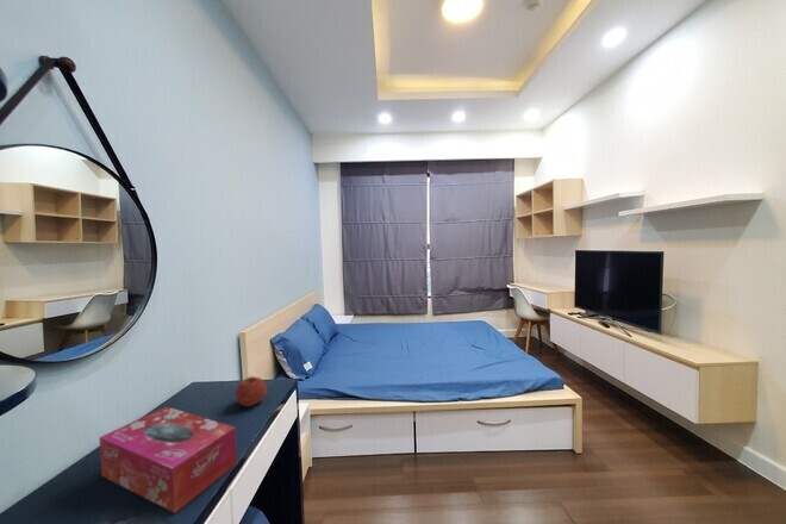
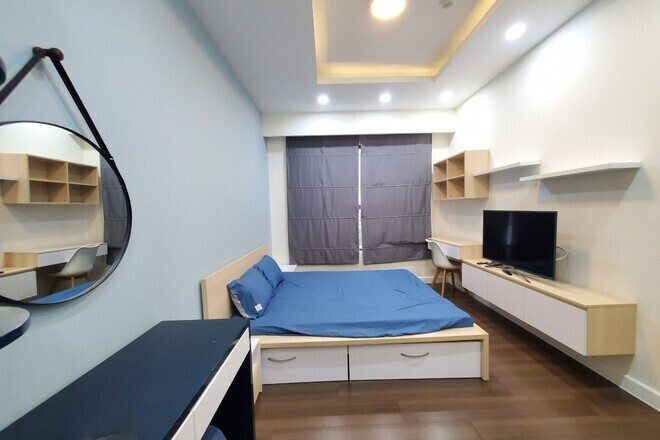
- fruit [235,375,268,408]
- tissue box [98,405,238,514]
